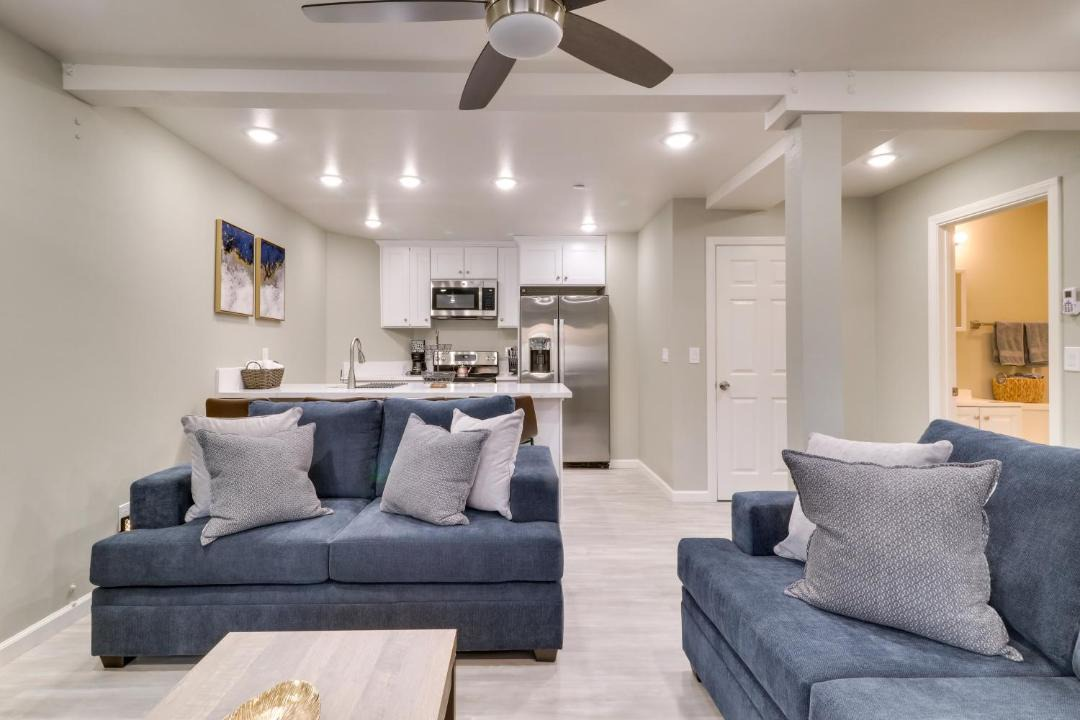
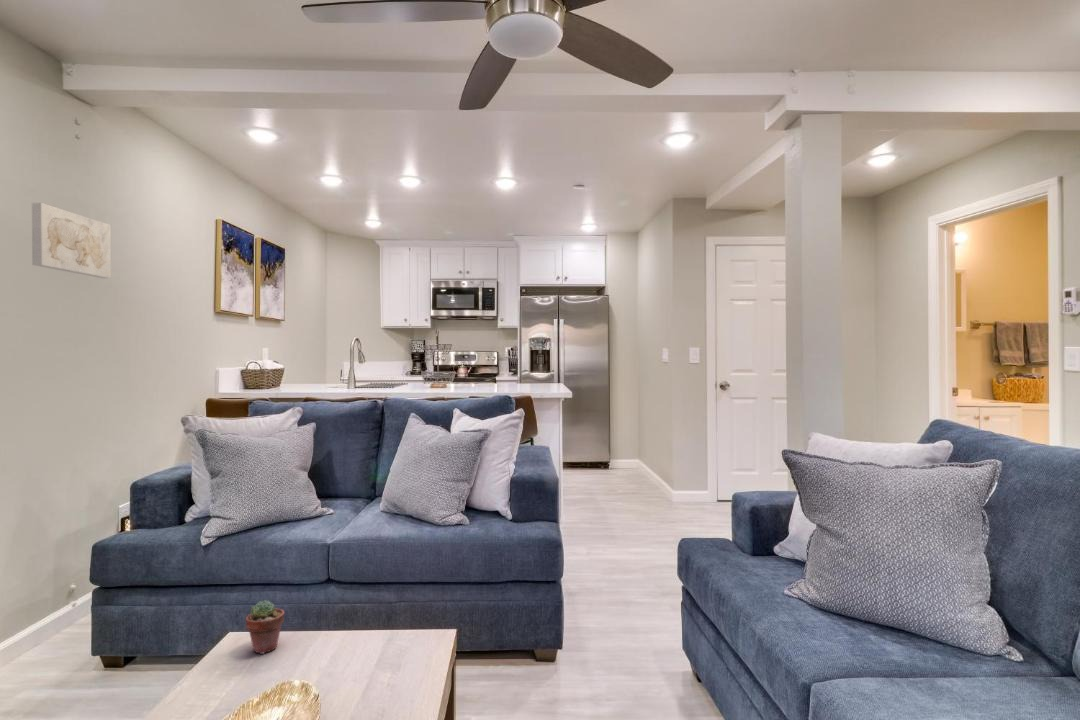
+ wall art [31,202,112,279]
+ potted succulent [245,599,285,655]
